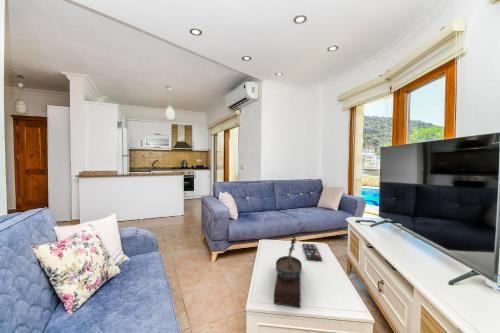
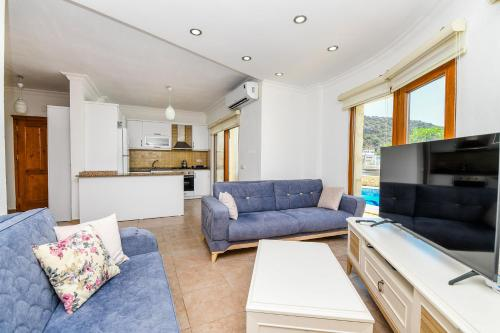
- remote control [302,243,323,262]
- bonsai tree [273,233,303,309]
